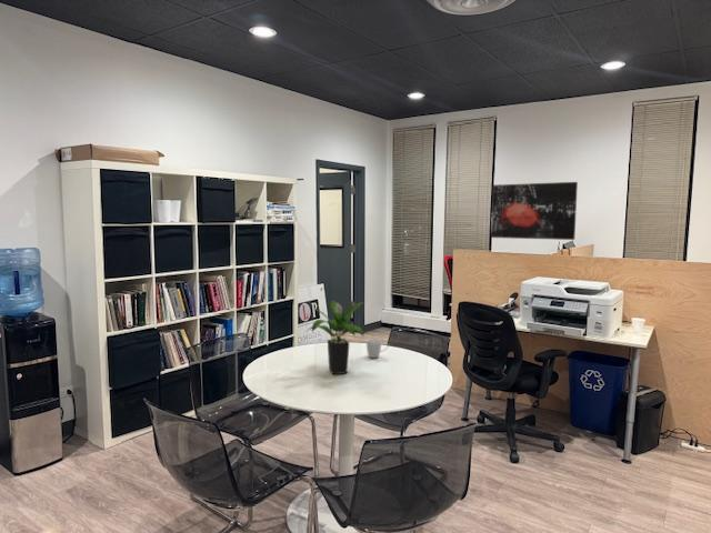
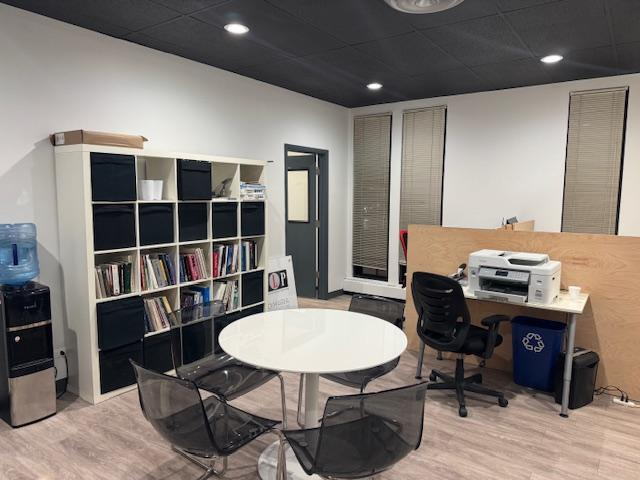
- wall art [490,181,579,241]
- mug [365,338,390,359]
- potted plant [307,299,365,375]
